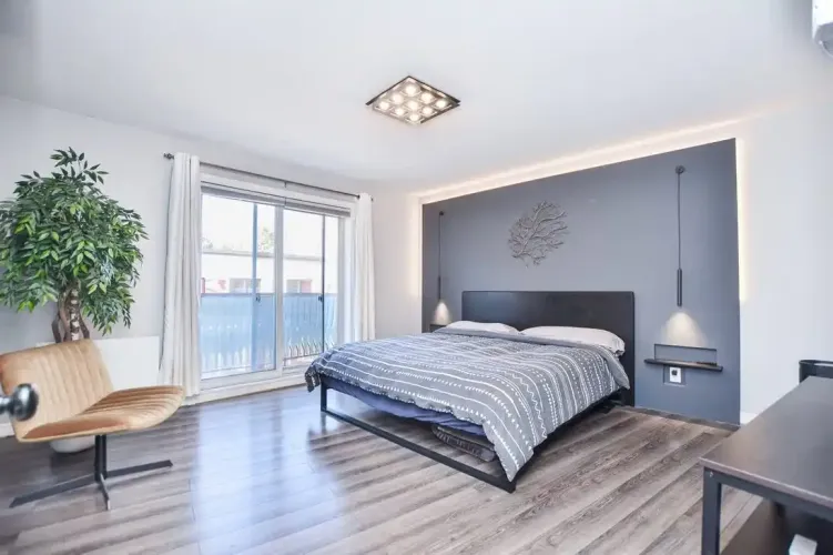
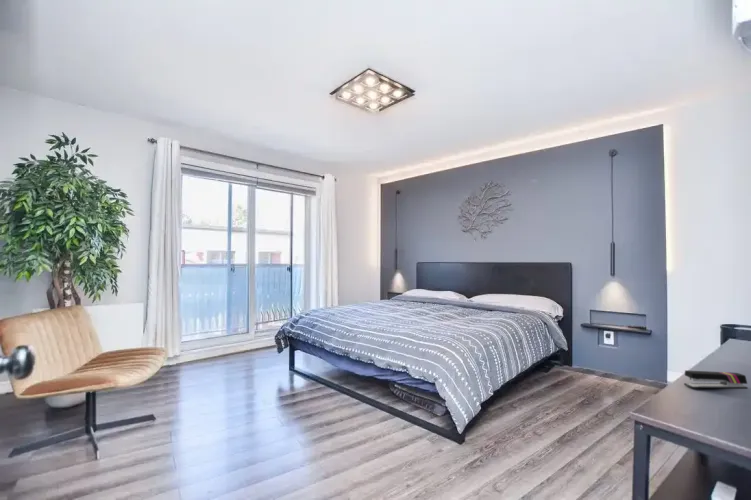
+ stapler [683,369,749,390]
